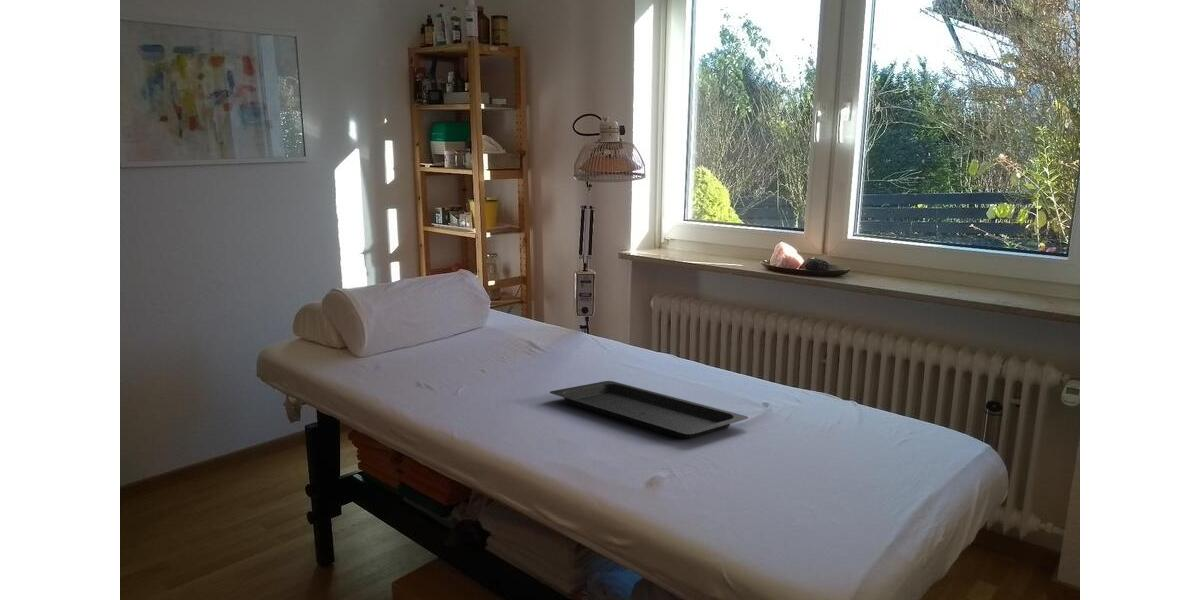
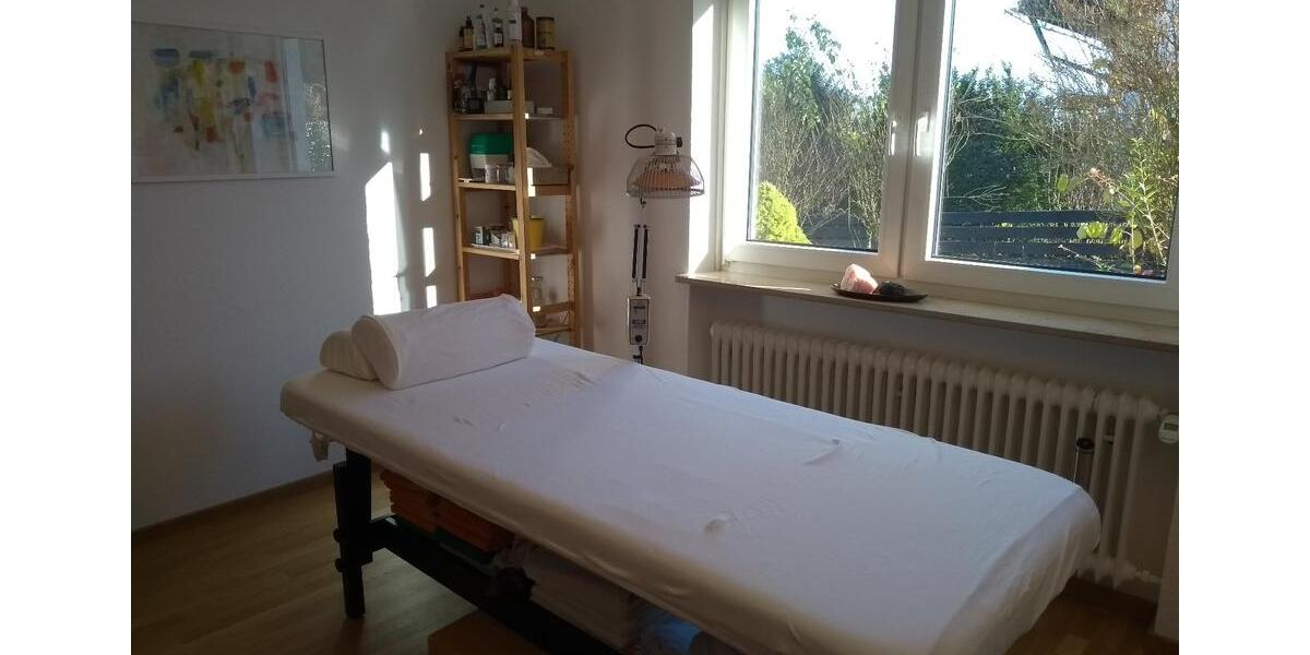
- serving tray [549,380,749,439]
